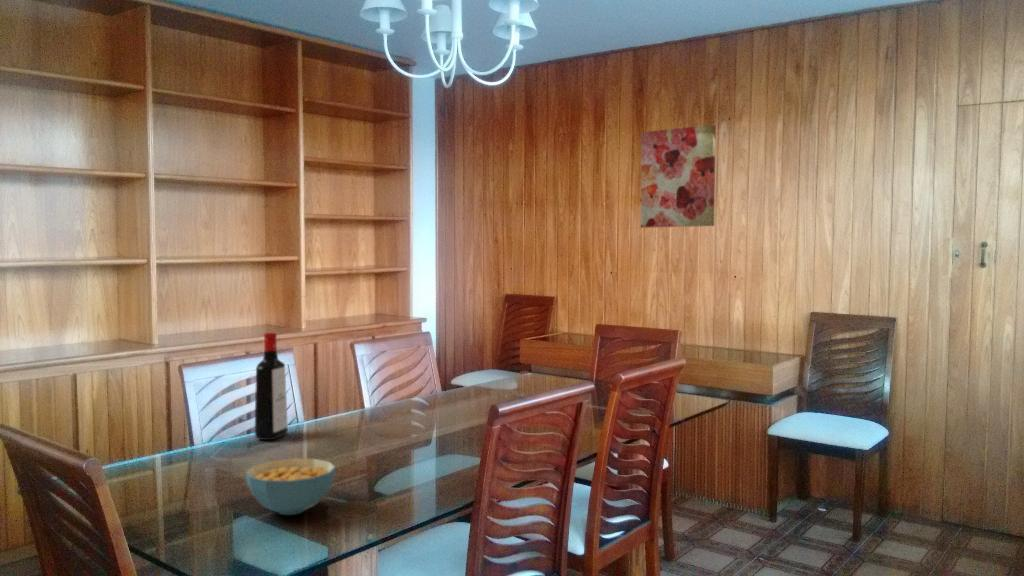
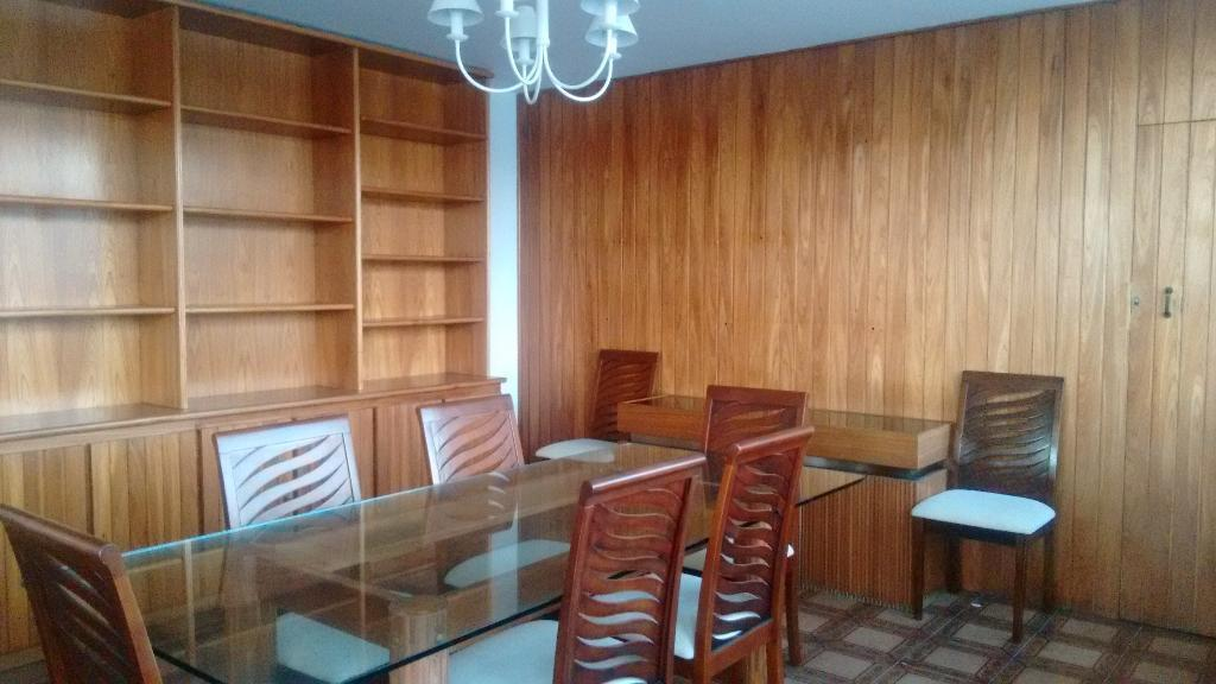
- liquor bottle [254,331,289,441]
- cereal bowl [244,457,337,516]
- wall art [640,124,716,229]
